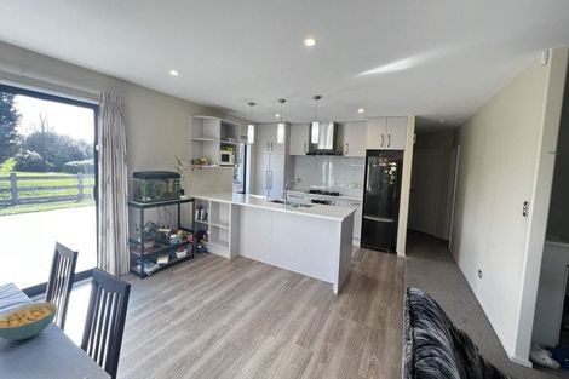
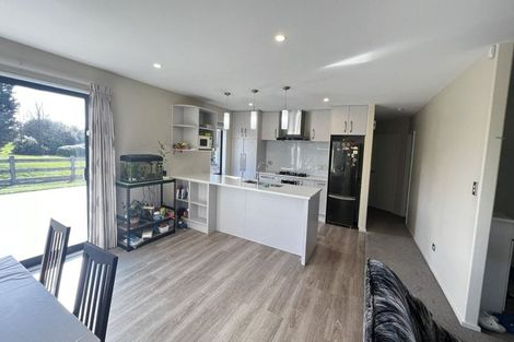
- cereal bowl [0,300,58,341]
